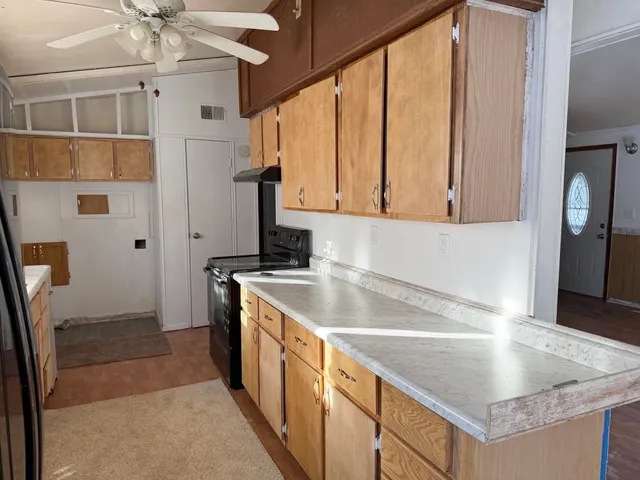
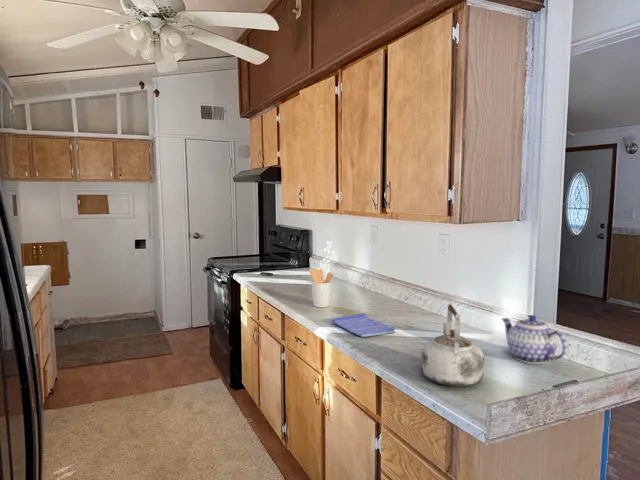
+ dish towel [331,312,396,338]
+ teapot [500,314,568,365]
+ utensil holder [308,268,334,308]
+ kettle [421,302,485,388]
